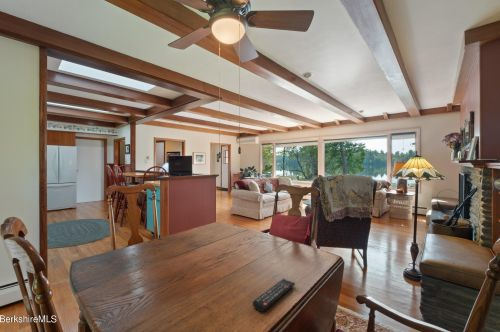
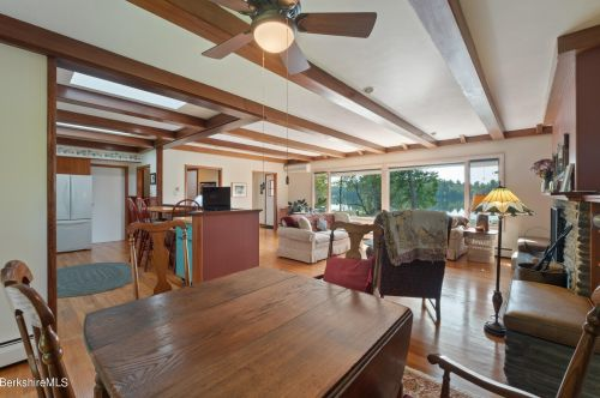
- remote control [251,278,296,313]
